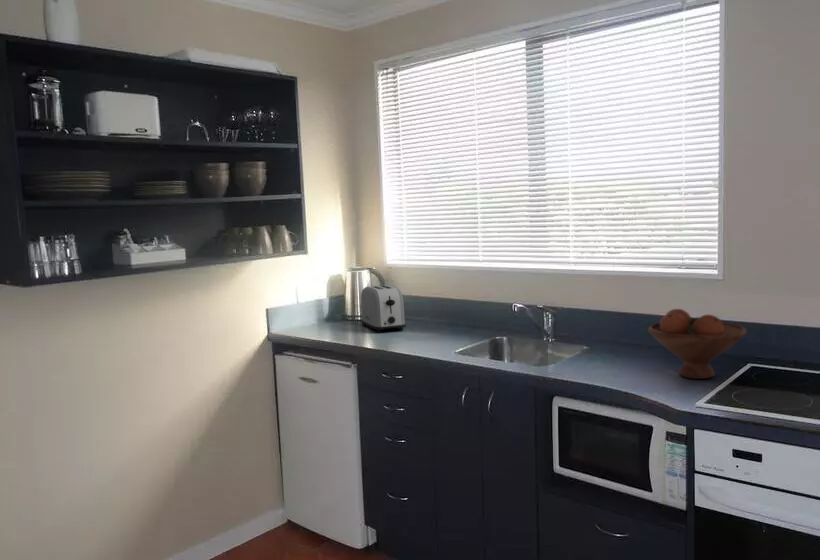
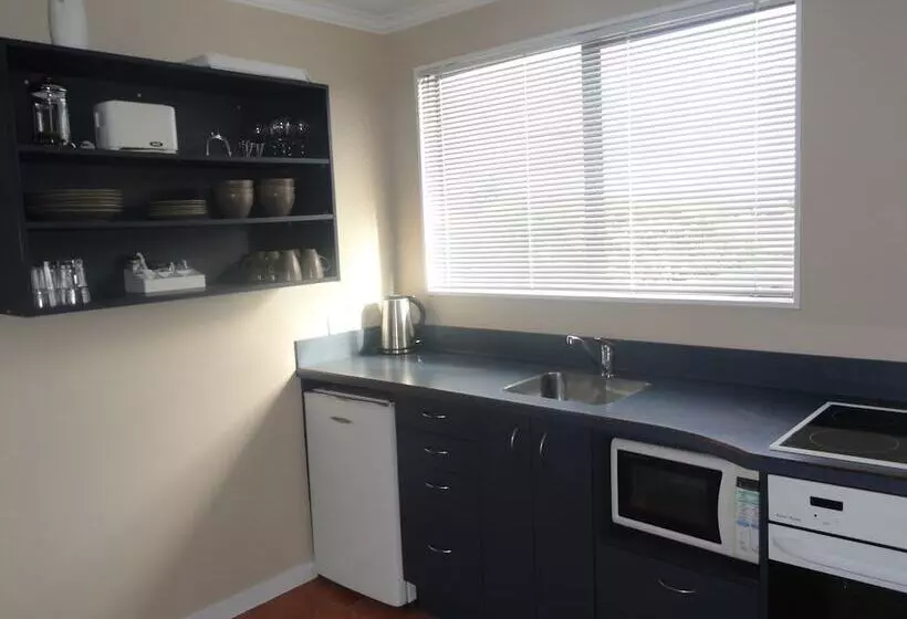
- fruit bowl [647,308,748,380]
- toaster [360,284,407,333]
